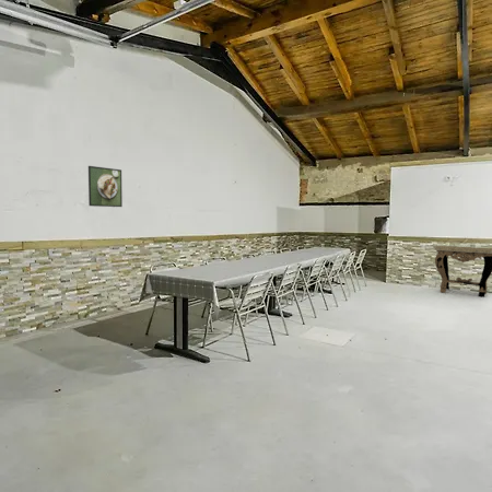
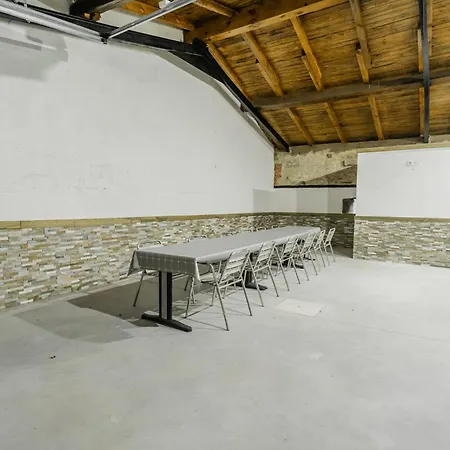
- console table [433,245,492,298]
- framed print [87,165,124,208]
